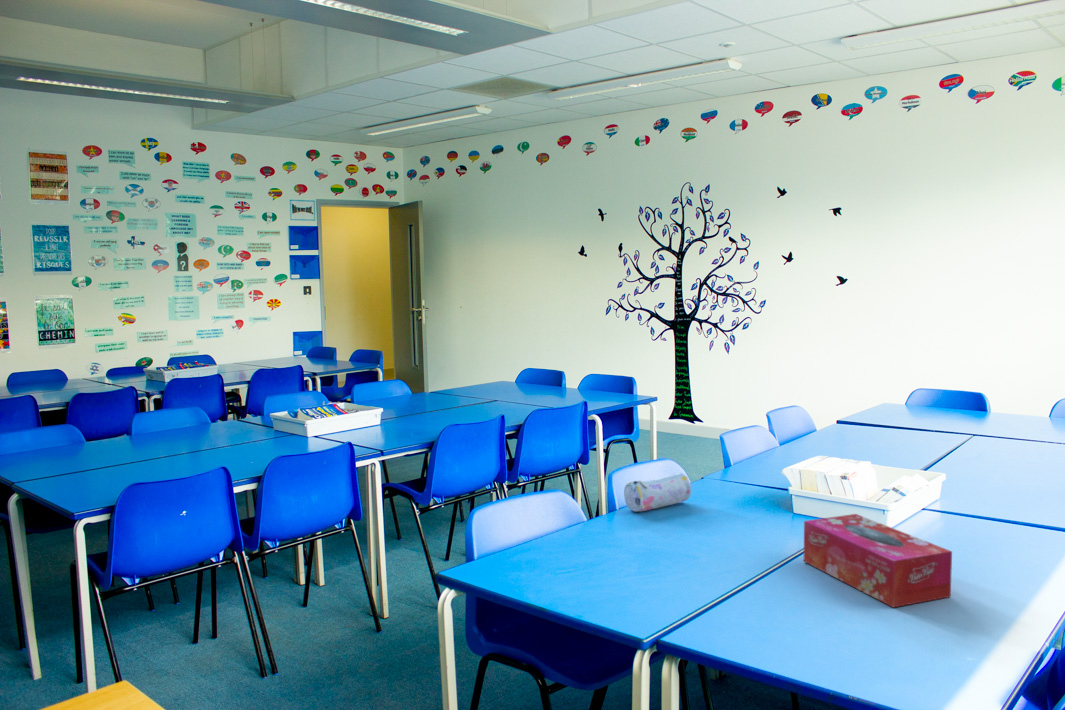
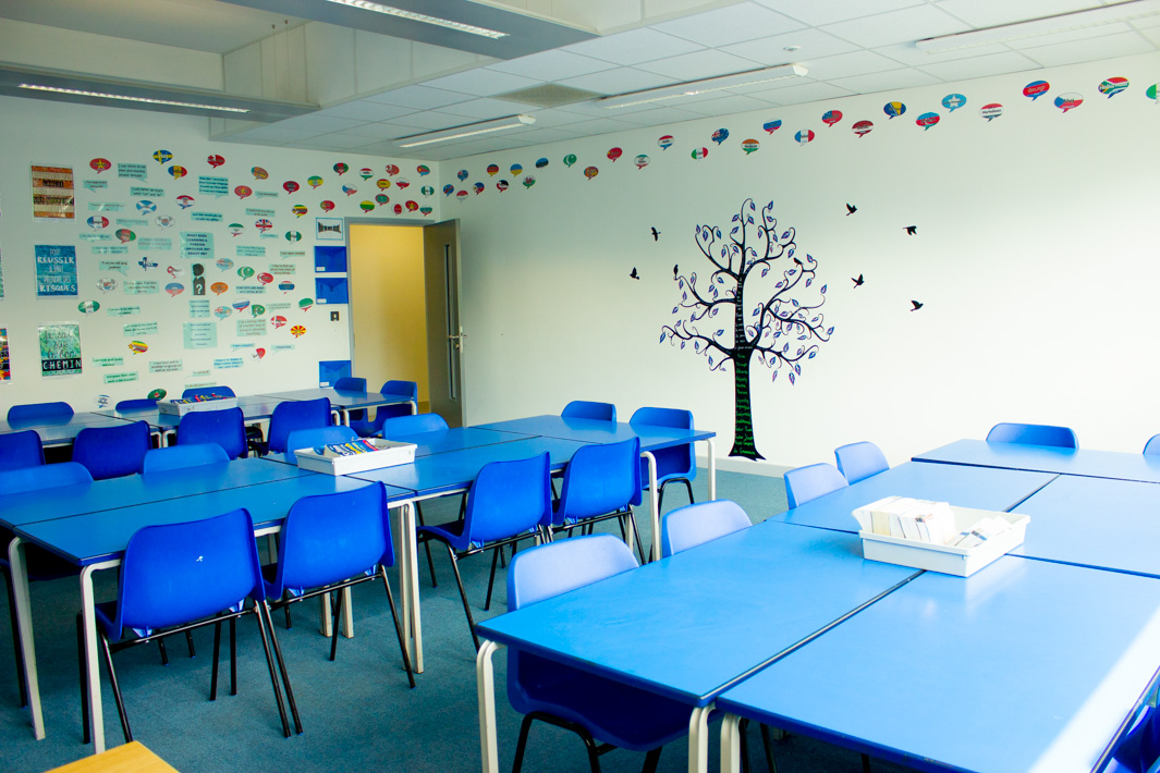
- tissue box [803,513,953,608]
- pencil case [623,472,692,513]
